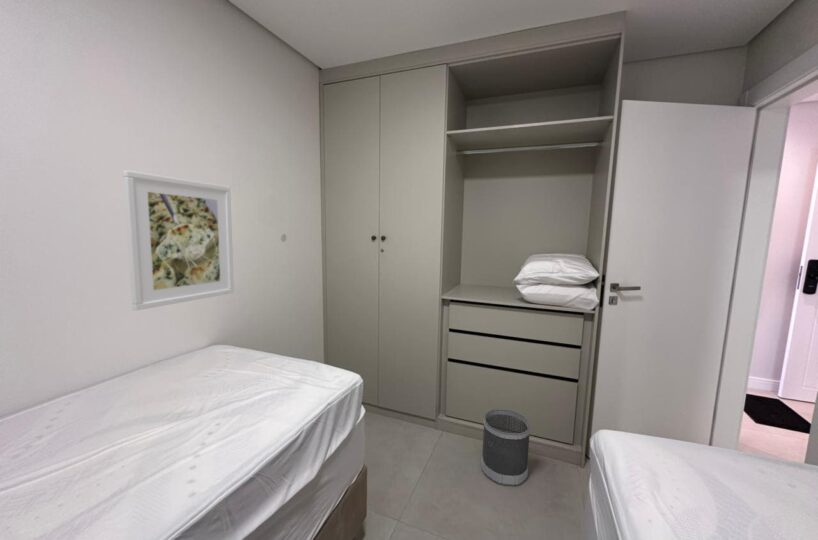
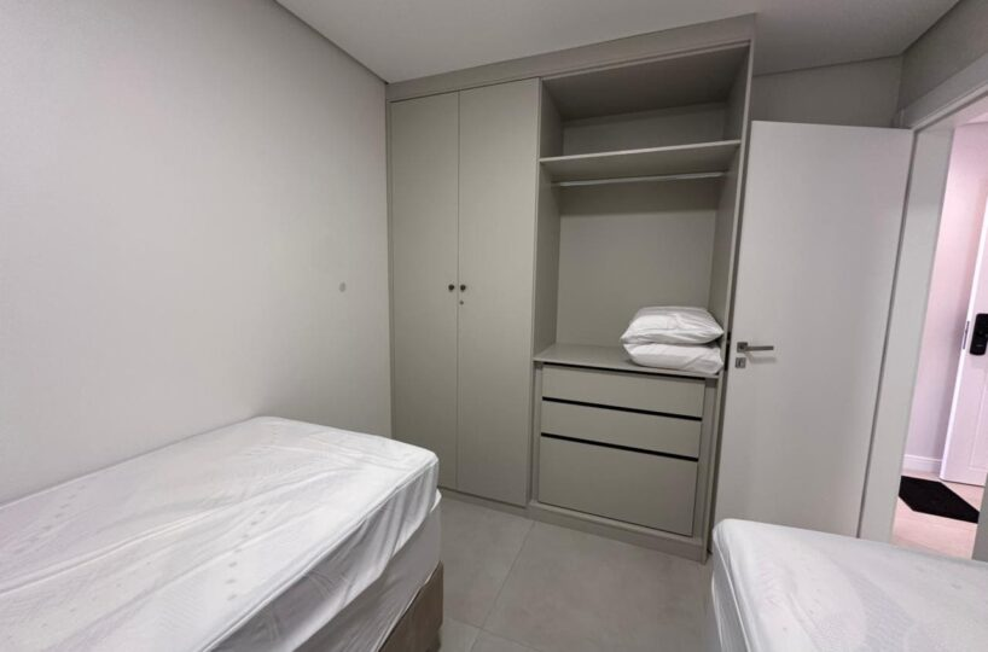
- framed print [122,169,235,311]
- wastebasket [480,408,532,487]
